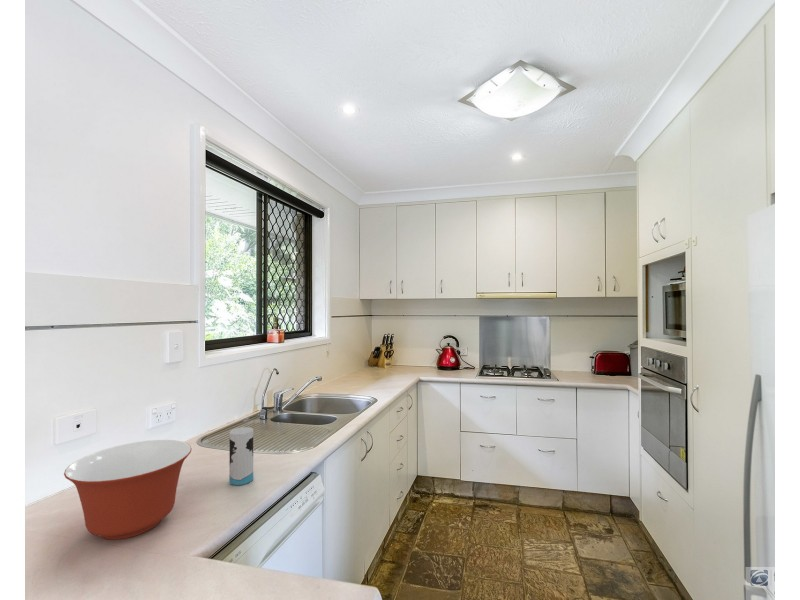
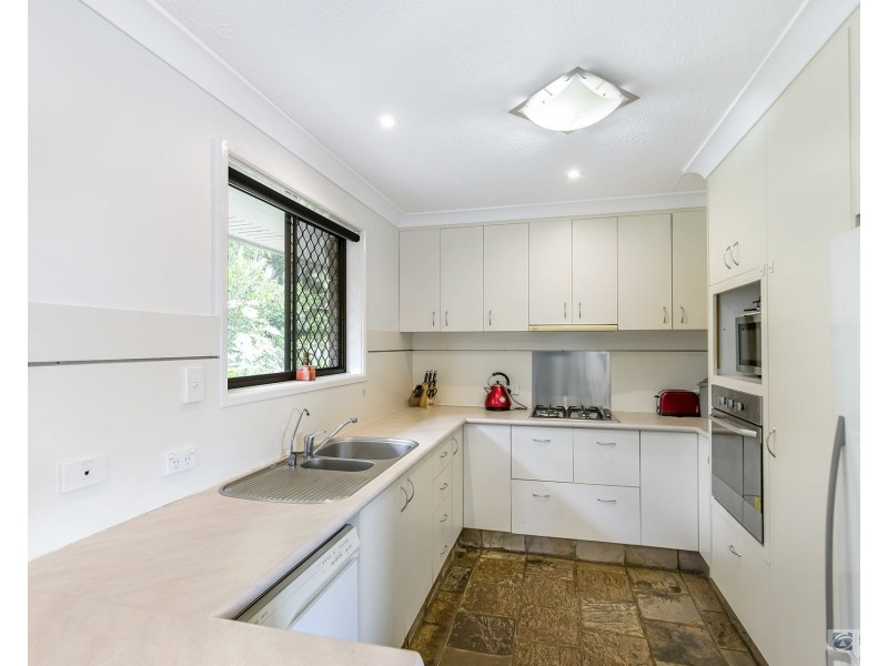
- cup [228,426,254,486]
- mixing bowl [63,439,192,540]
